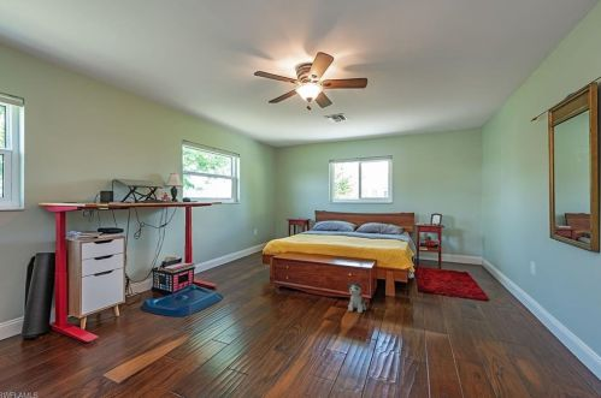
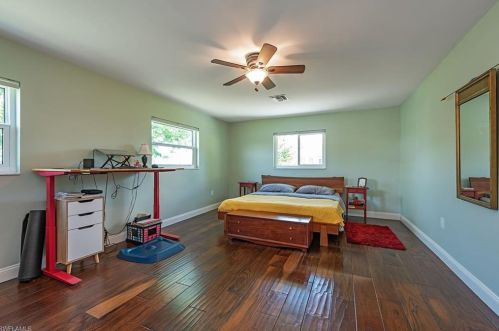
- plush toy [346,280,367,314]
